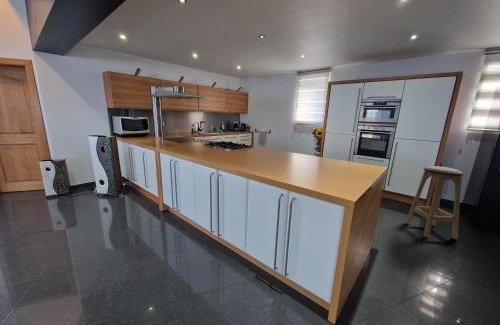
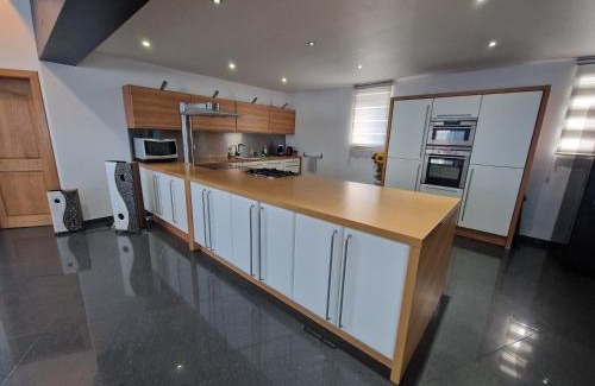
- stool [405,165,465,240]
